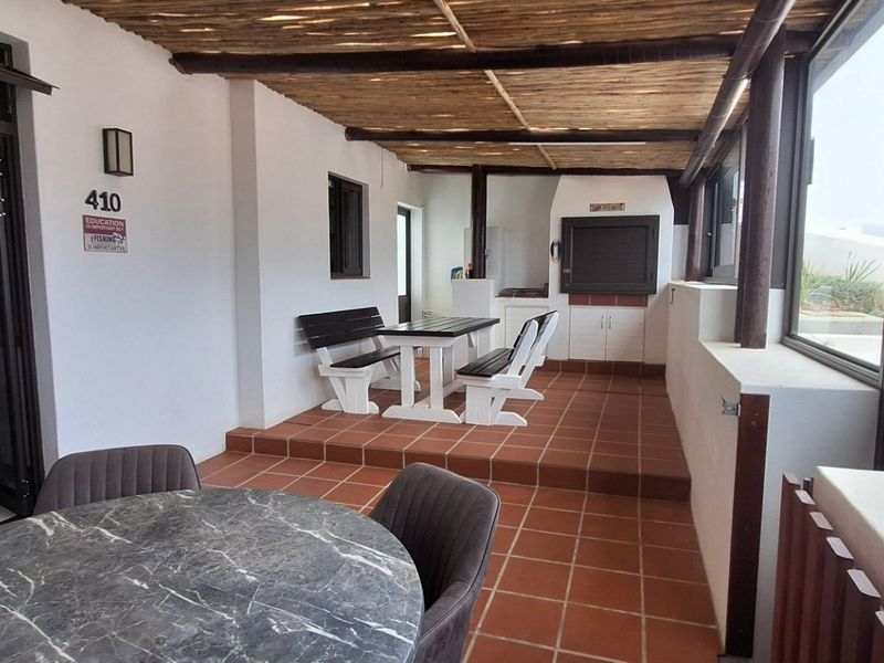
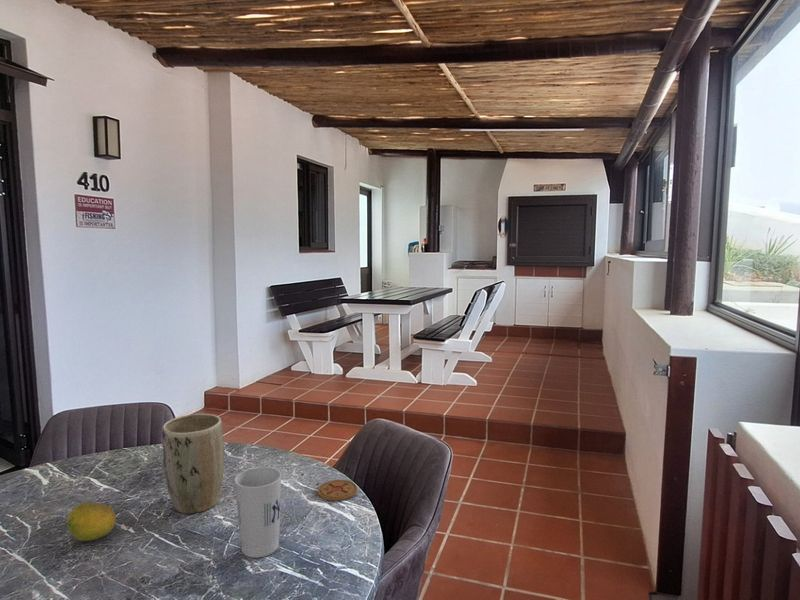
+ fruit [66,502,117,542]
+ plant pot [161,413,225,515]
+ cup [233,466,283,559]
+ coaster [316,479,358,502]
